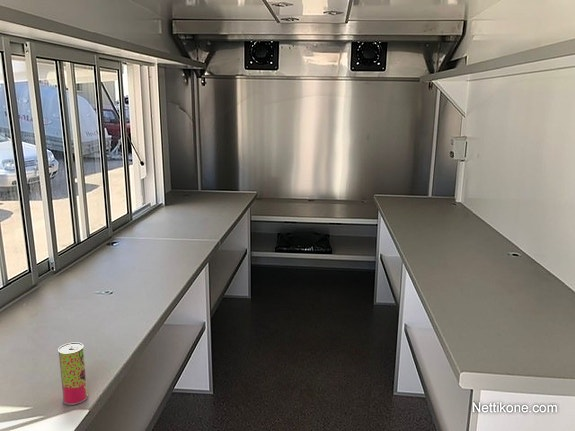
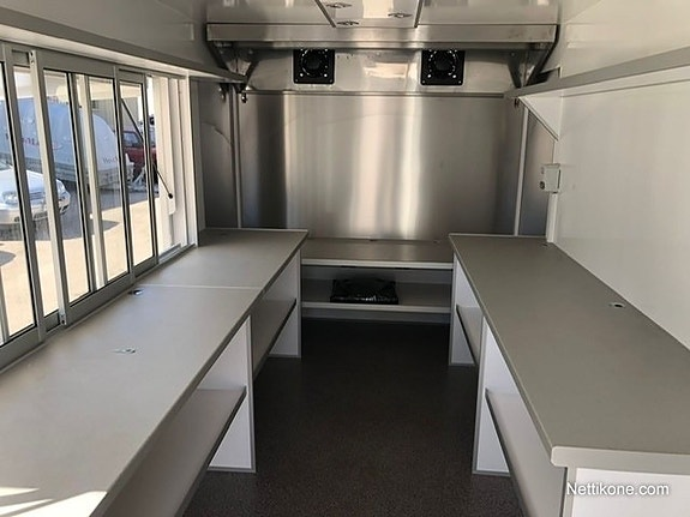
- beverage can [57,341,89,406]
